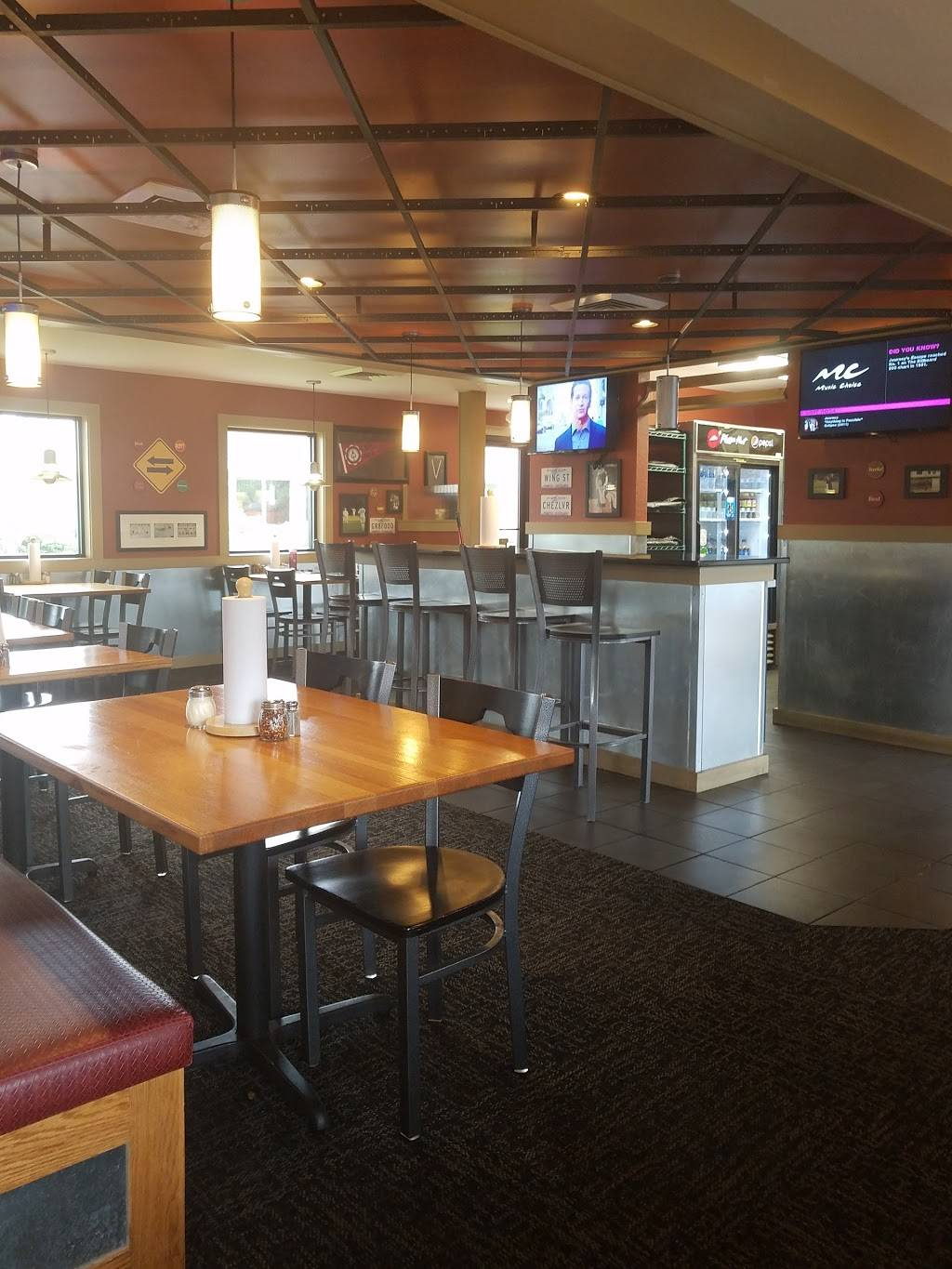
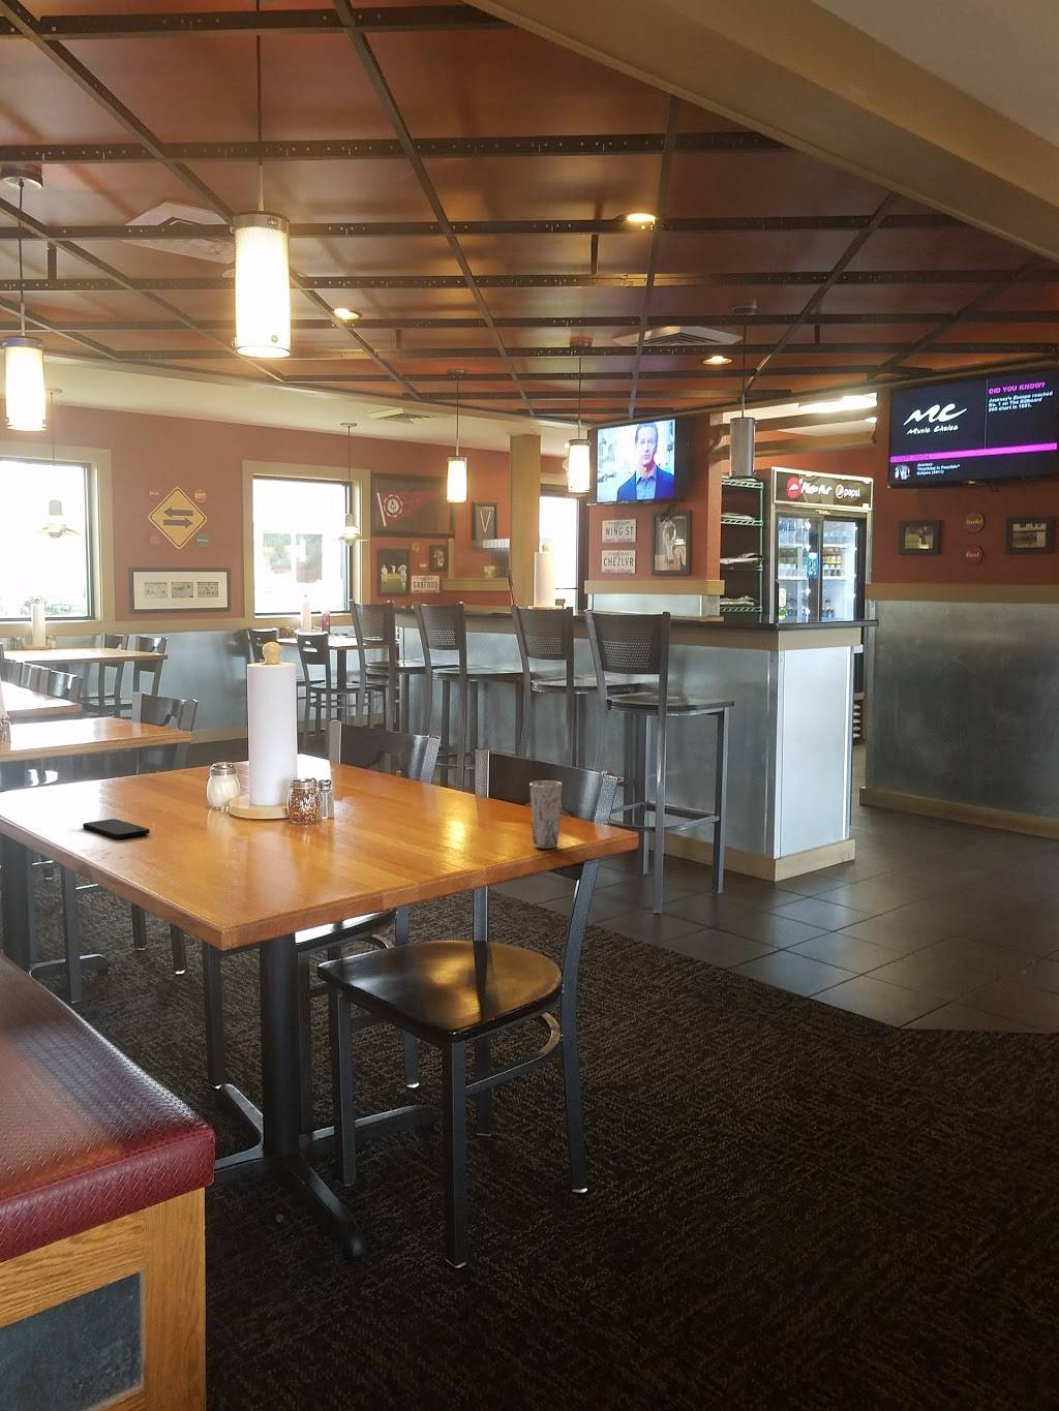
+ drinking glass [528,779,564,849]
+ smartphone [81,817,151,839]
